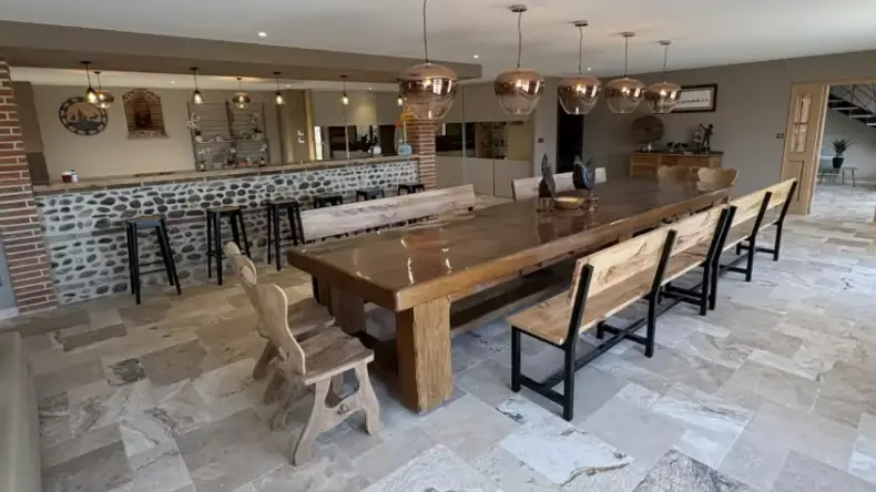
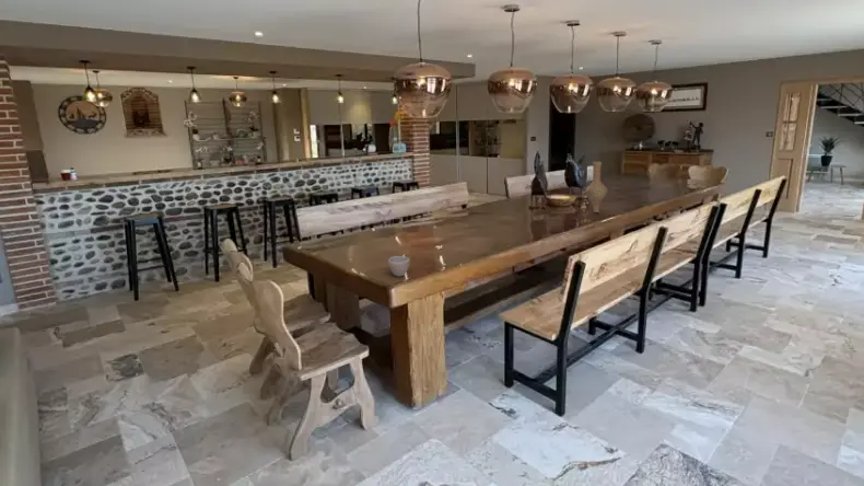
+ cup [387,255,411,278]
+ vase [584,161,608,213]
